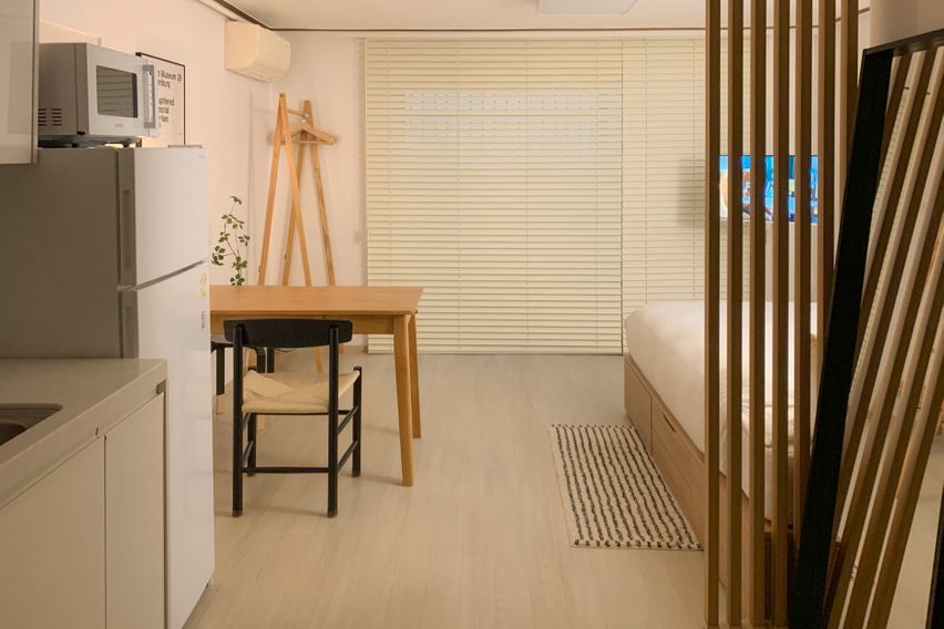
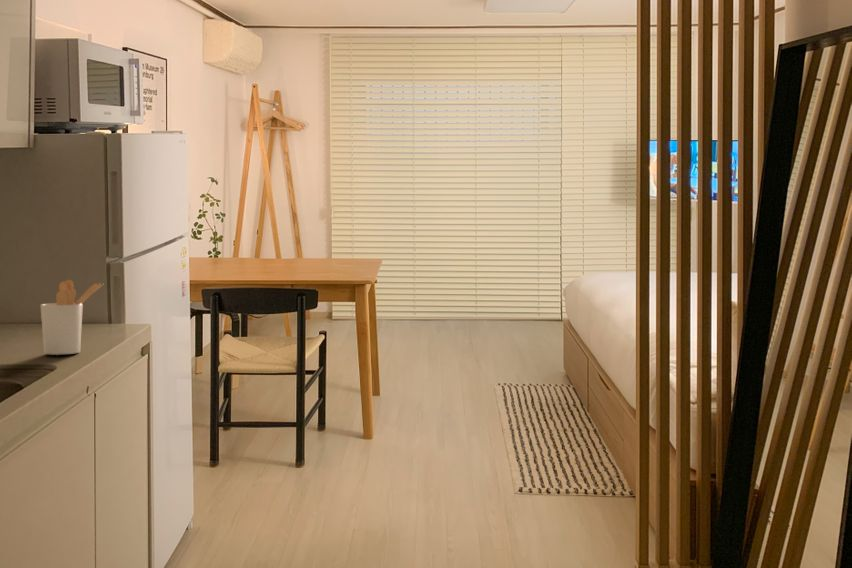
+ utensil holder [39,279,104,356]
